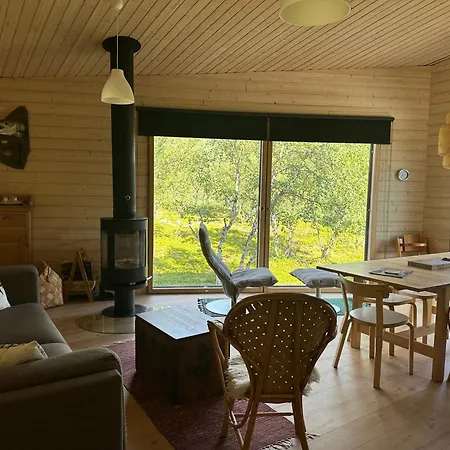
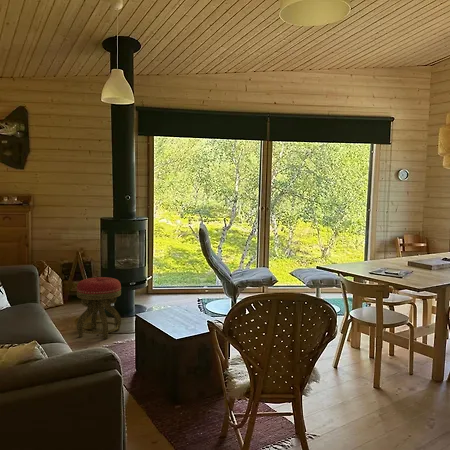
+ stool [76,276,122,340]
